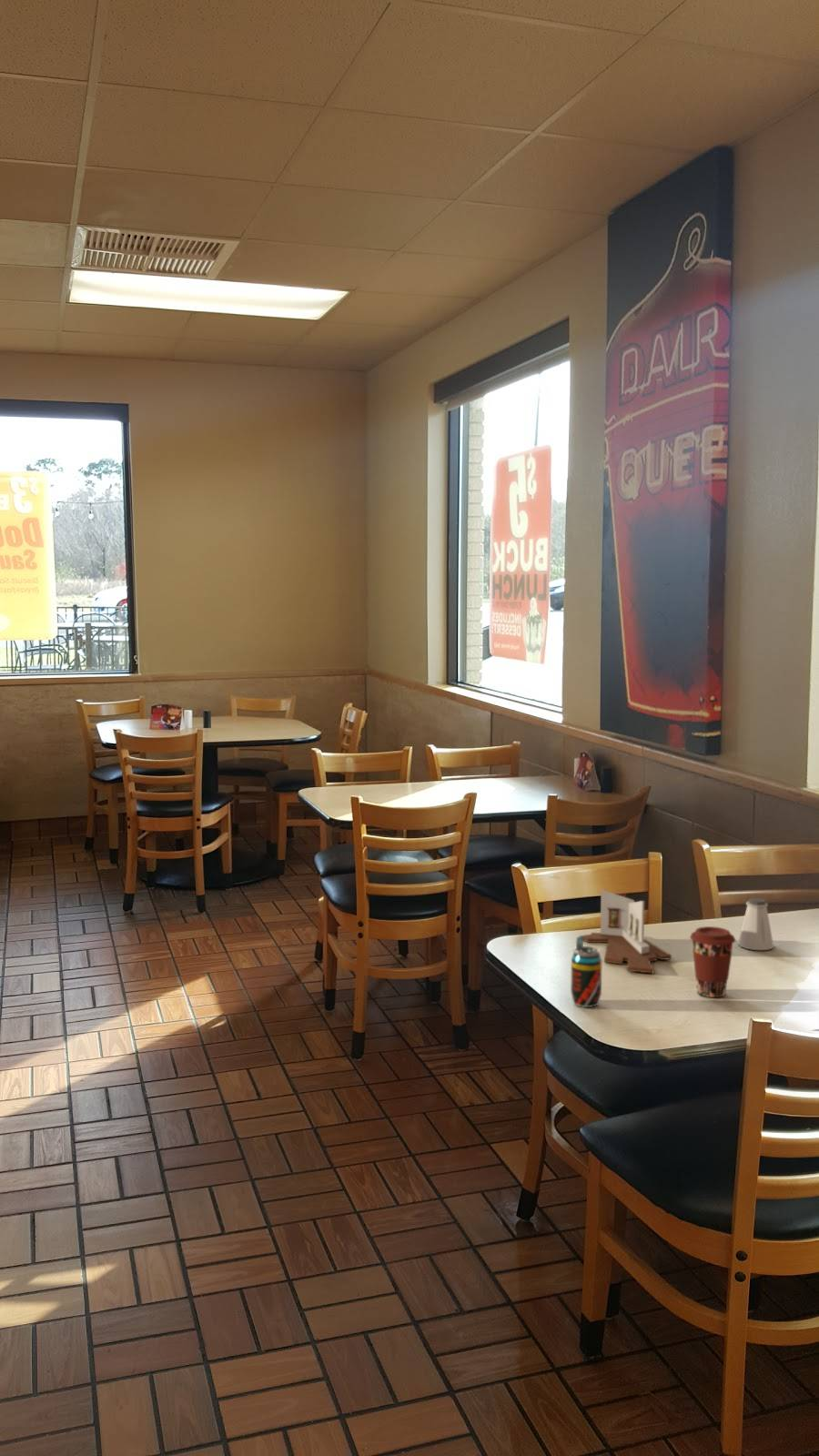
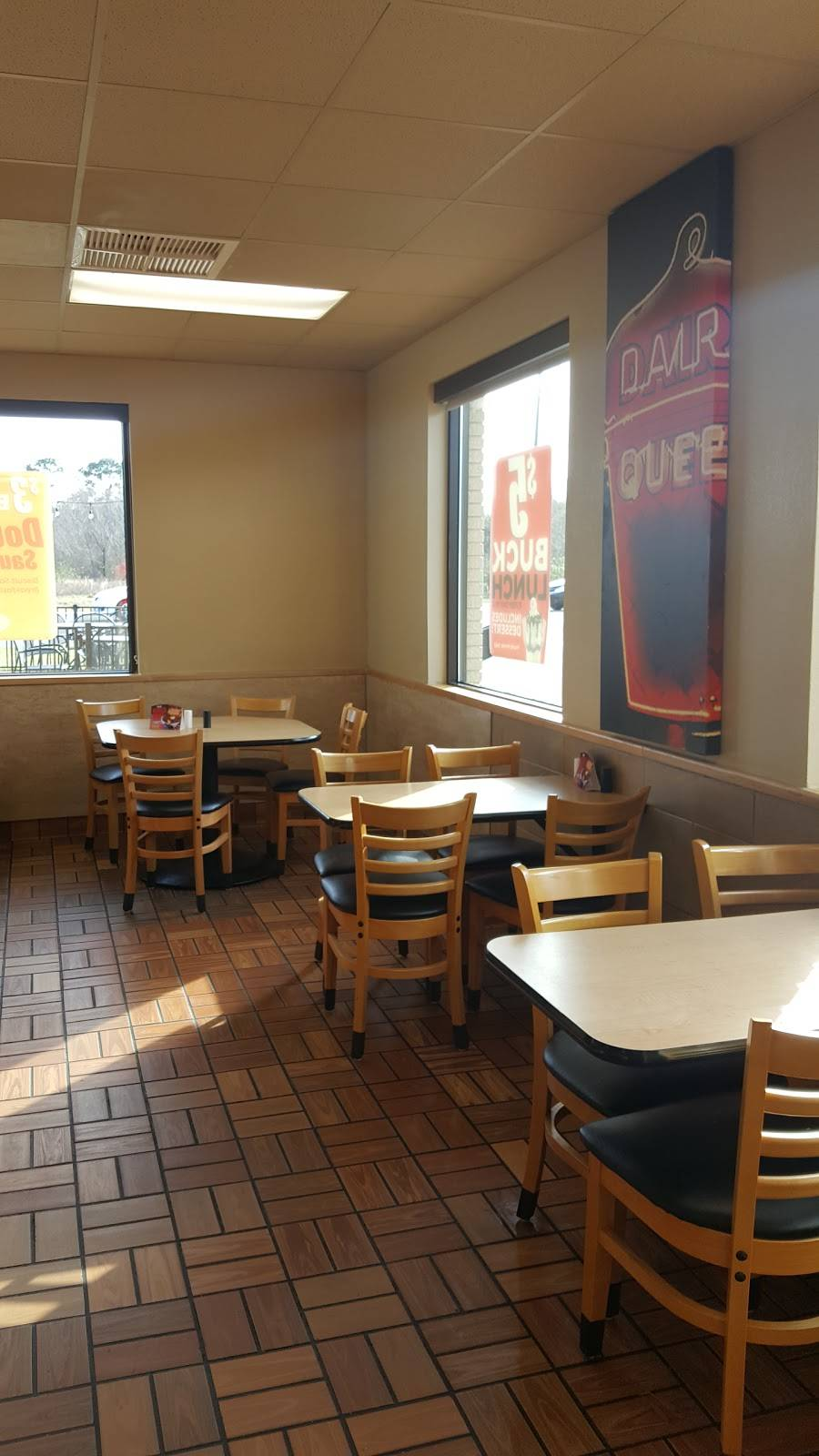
- beverage can [570,935,602,1008]
- saltshaker [737,897,774,951]
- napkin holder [579,889,672,975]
- coffee cup [689,925,736,998]
